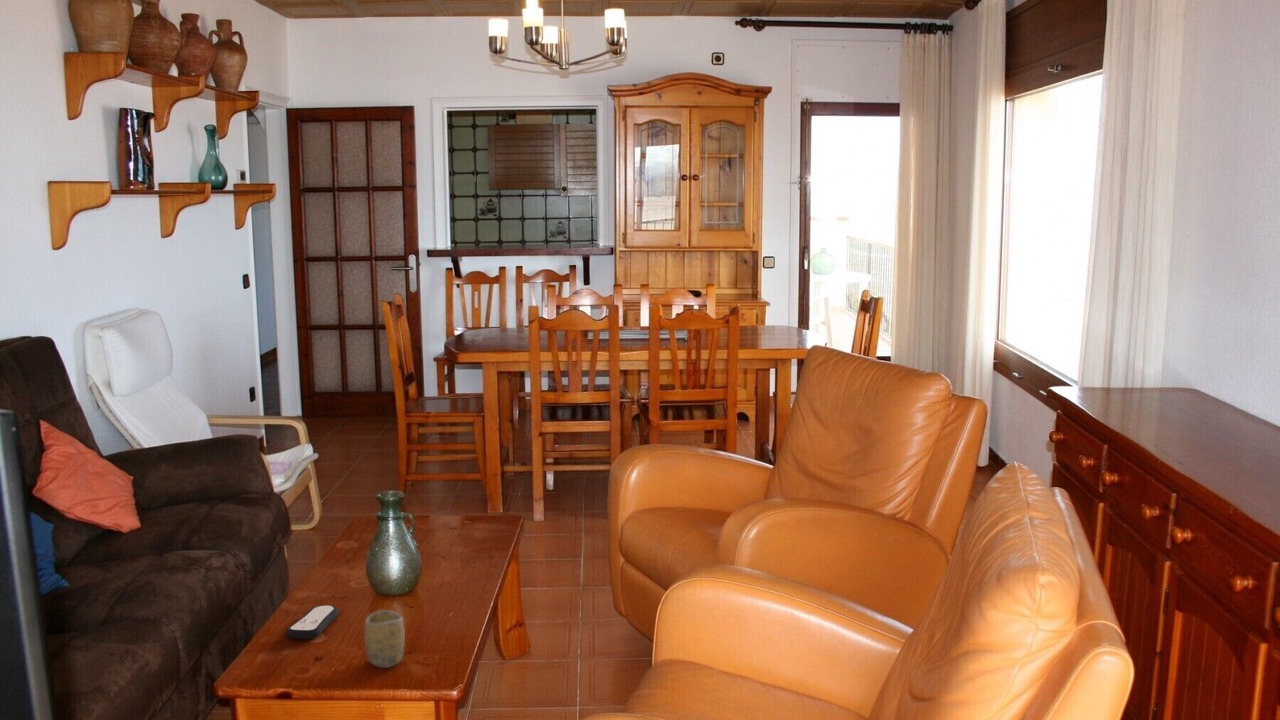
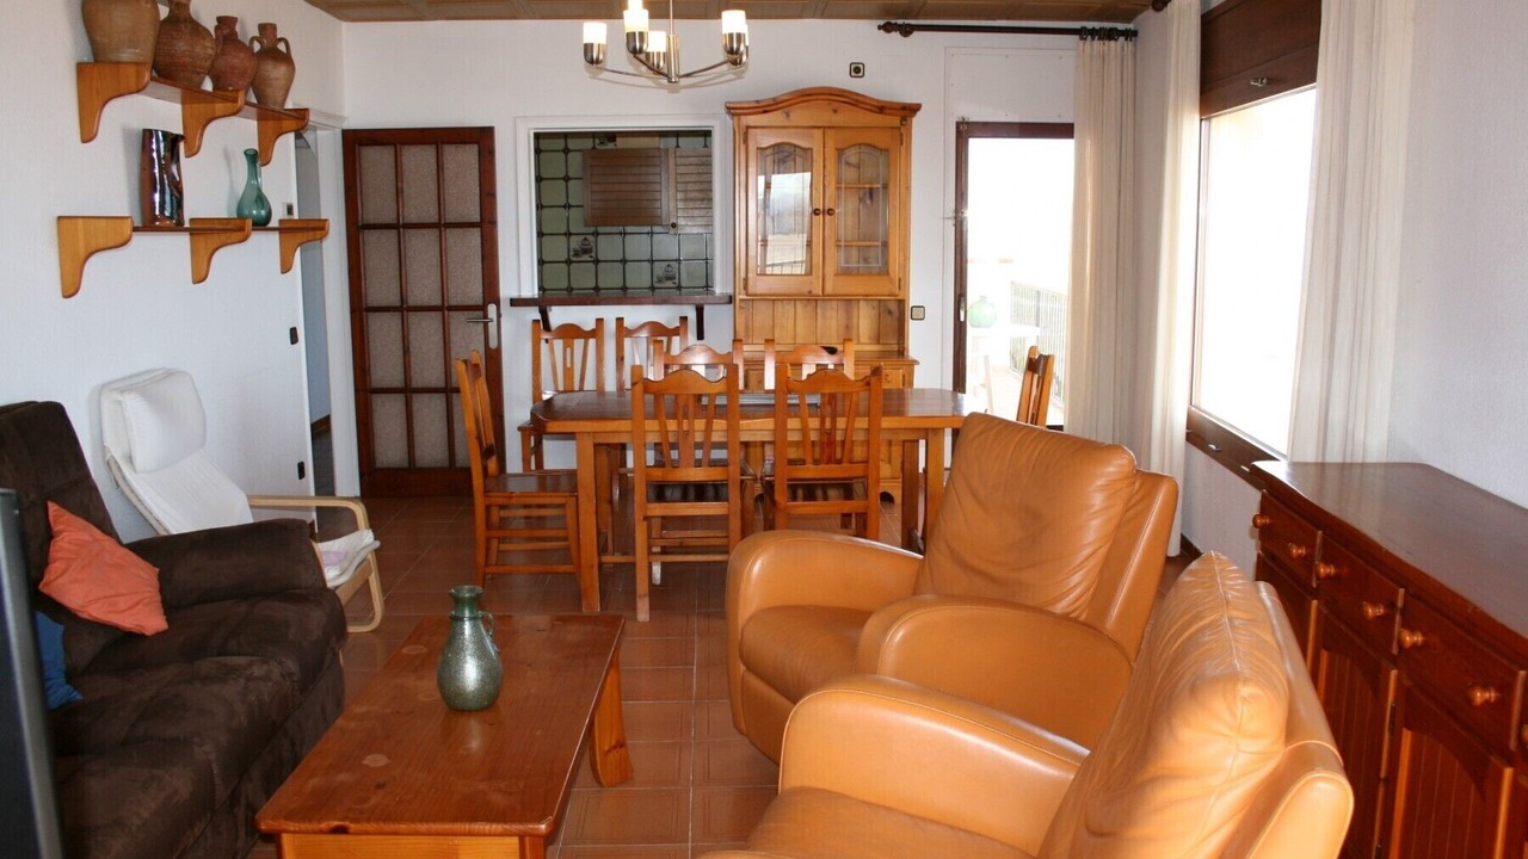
- cup [363,609,406,669]
- remote control [285,604,340,640]
